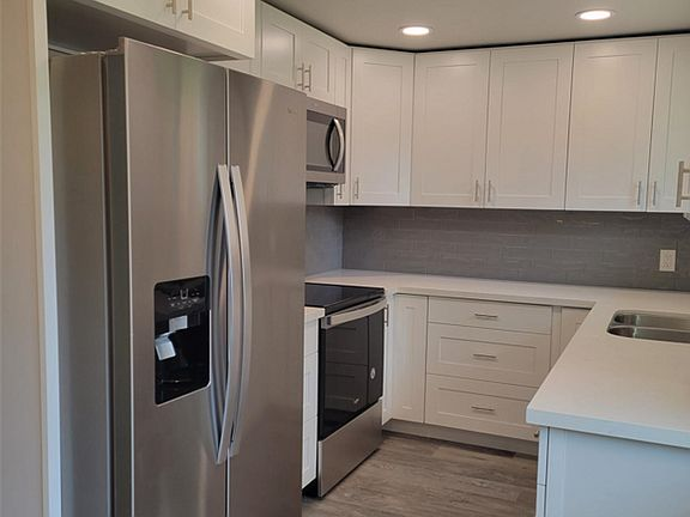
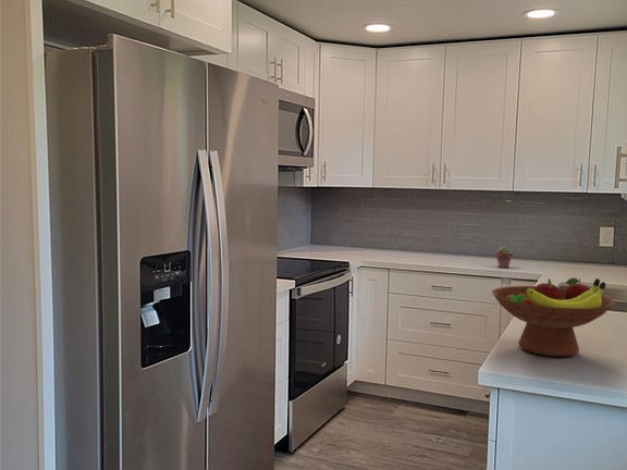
+ fruit bowl [491,276,616,358]
+ potted succulent [494,246,514,269]
